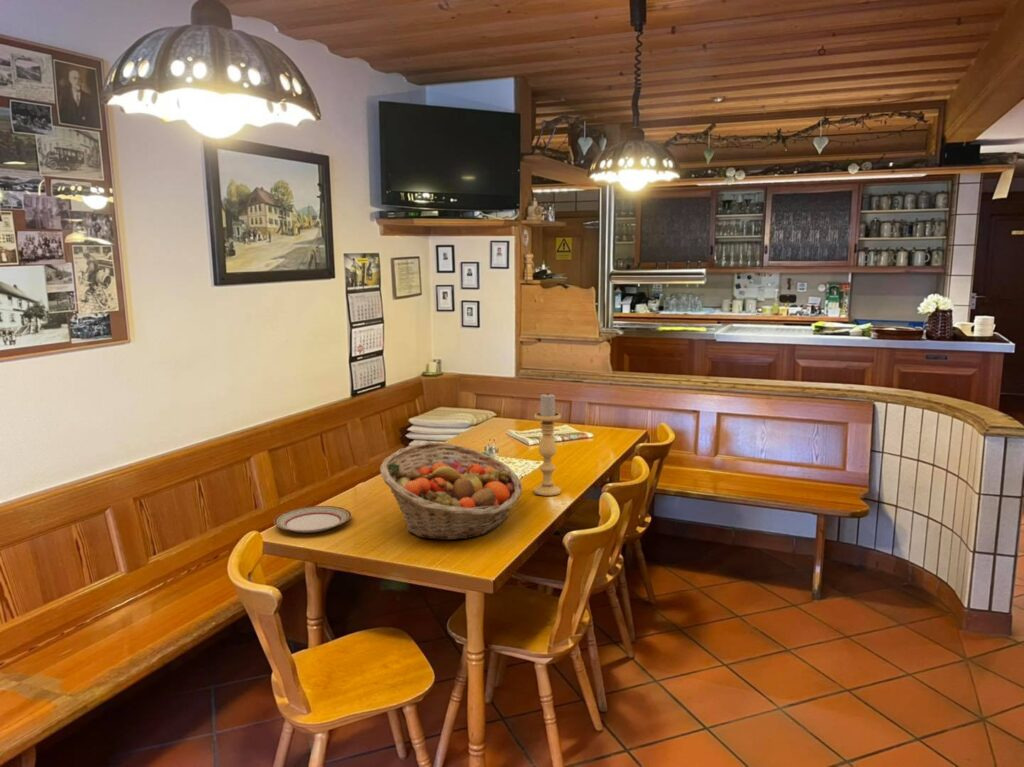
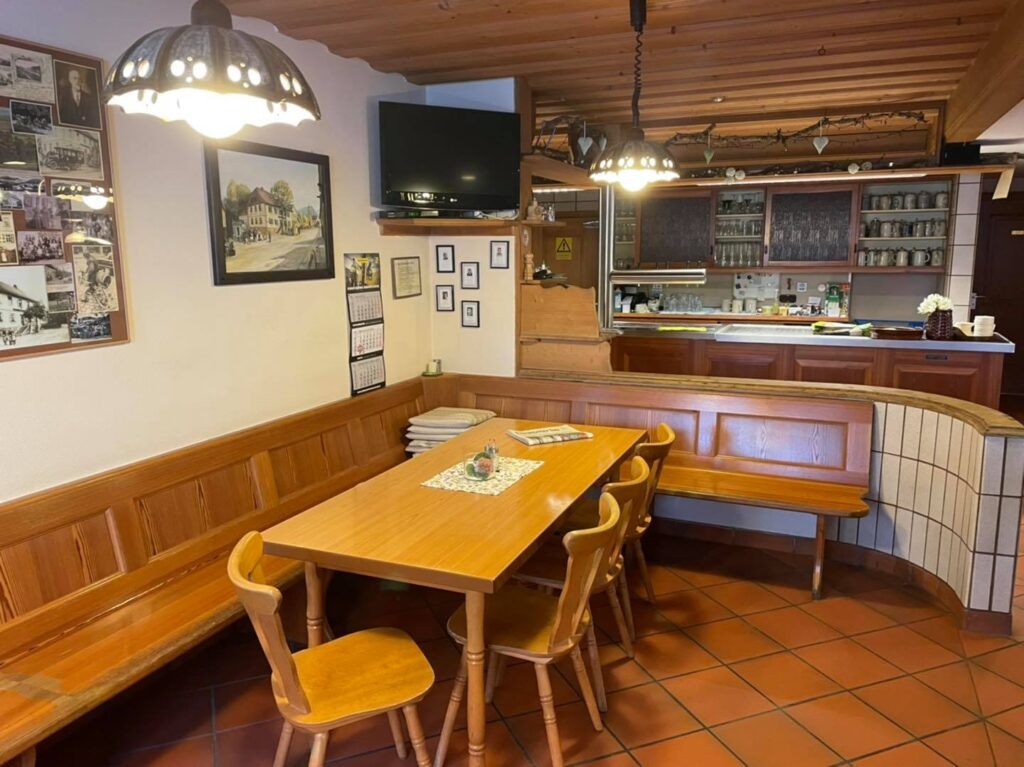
- plate [273,505,352,534]
- fruit basket [379,442,523,541]
- candle holder [533,392,562,497]
